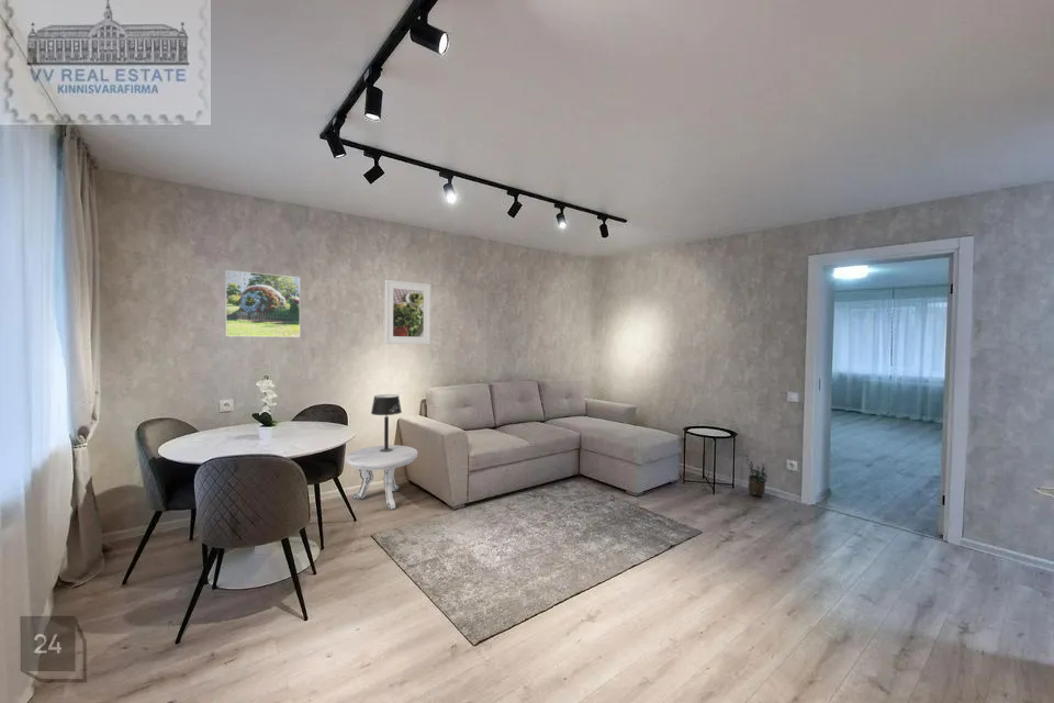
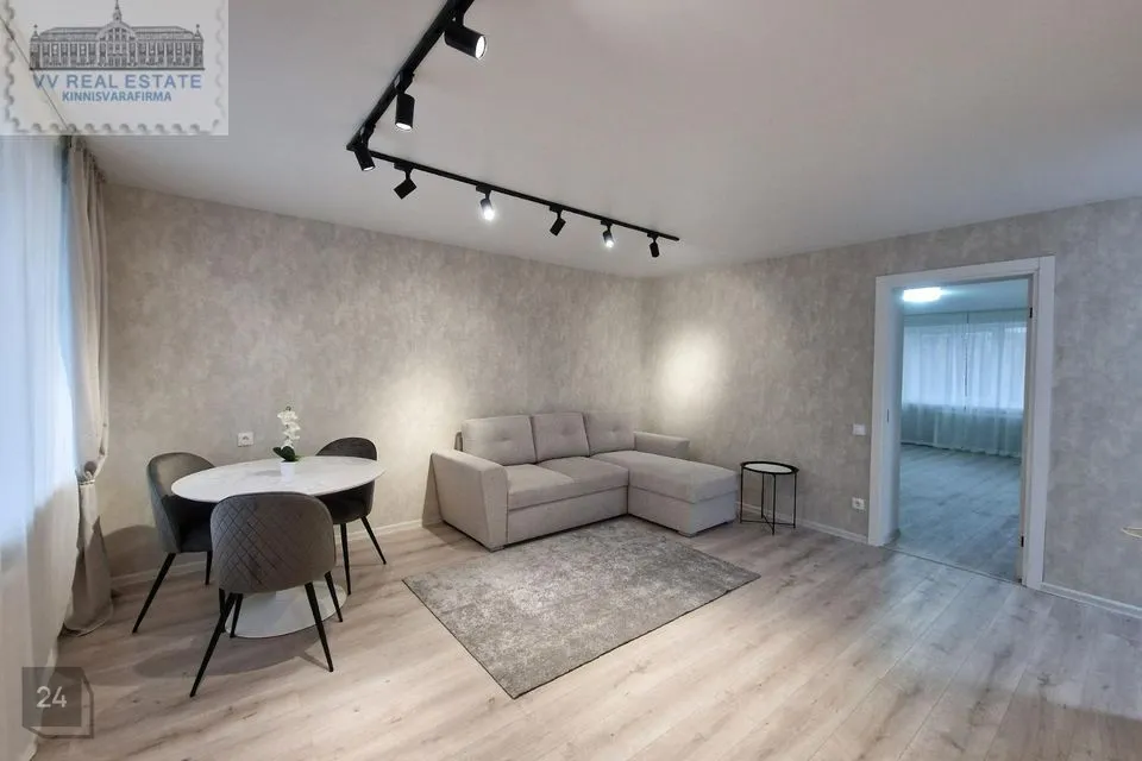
- table lamp [370,393,403,453]
- side table [345,444,418,511]
- potted plant [744,454,770,498]
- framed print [224,269,301,338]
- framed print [384,279,431,345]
